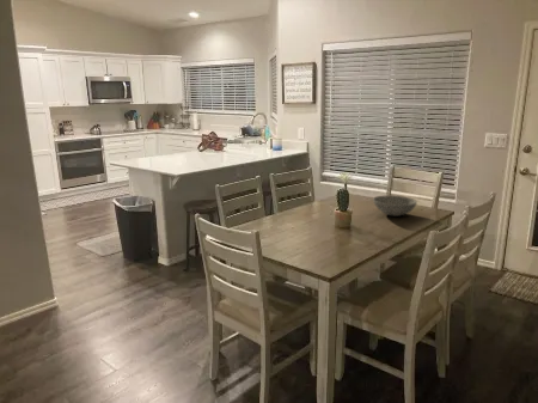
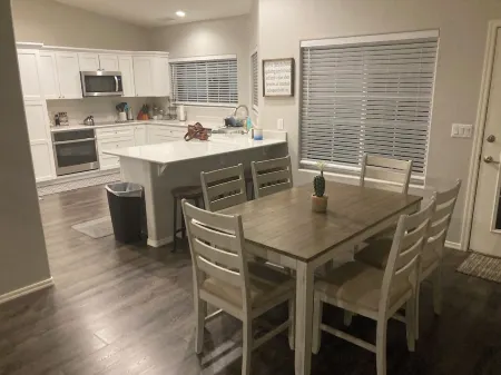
- bowl [372,195,418,218]
